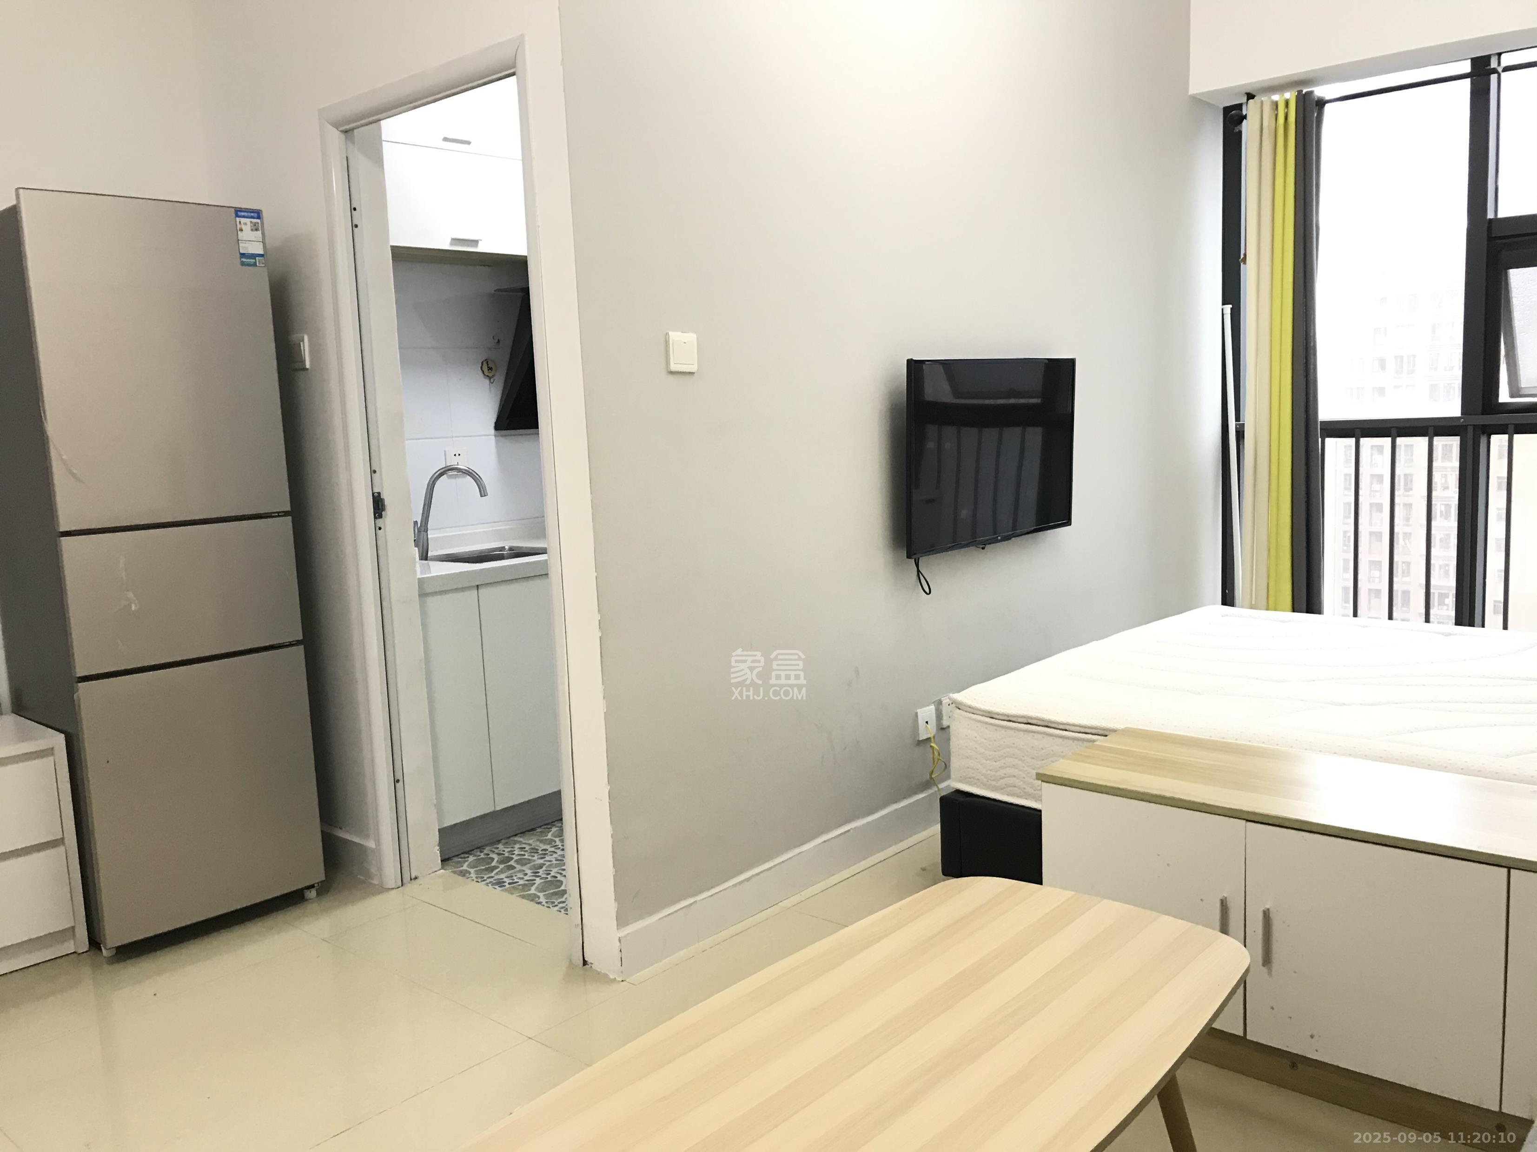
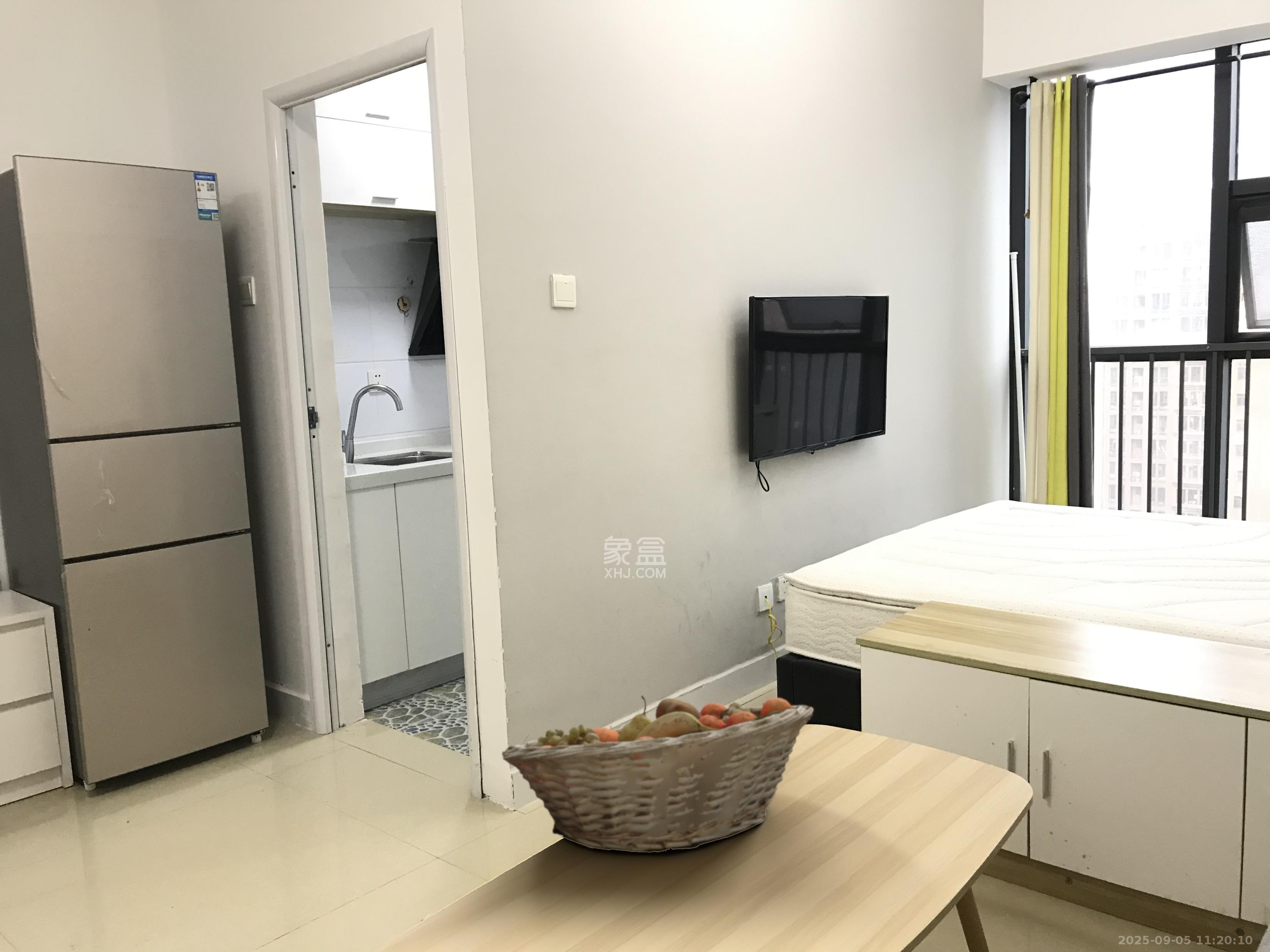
+ fruit basket [502,695,814,853]
